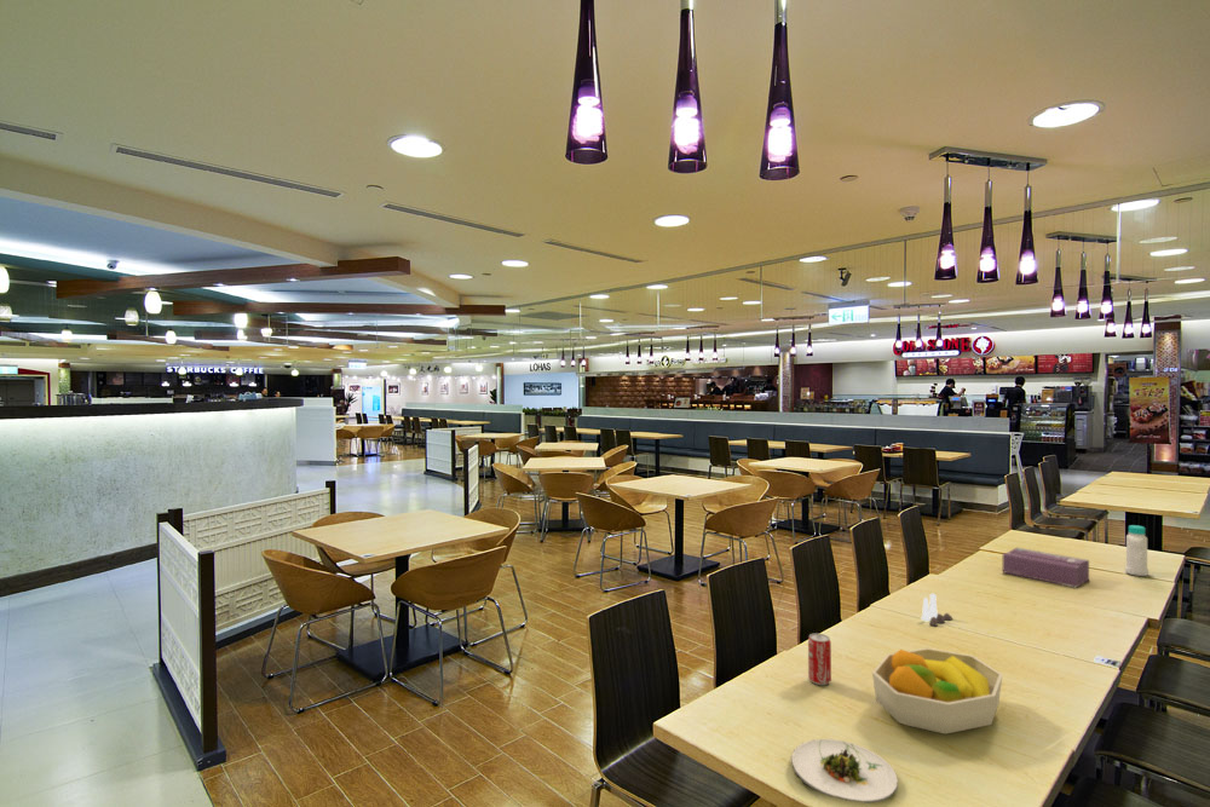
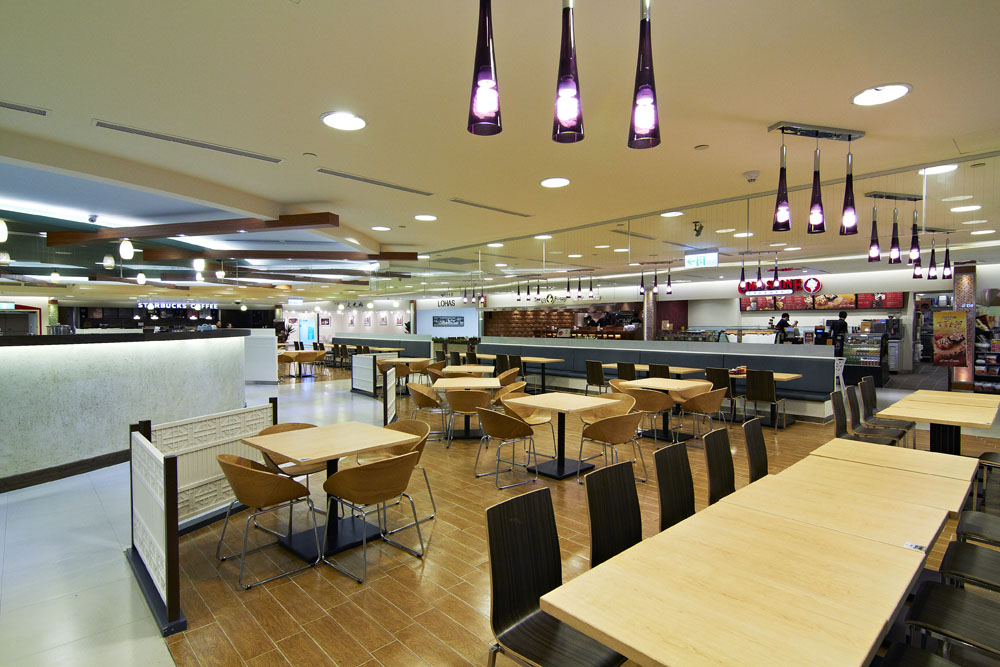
- beverage can [807,632,832,686]
- fruit bowl [871,647,1004,736]
- salad plate [790,738,899,805]
- bottle [1124,524,1150,577]
- tissue box [1002,547,1090,589]
- salt and pepper shaker set [920,593,953,628]
